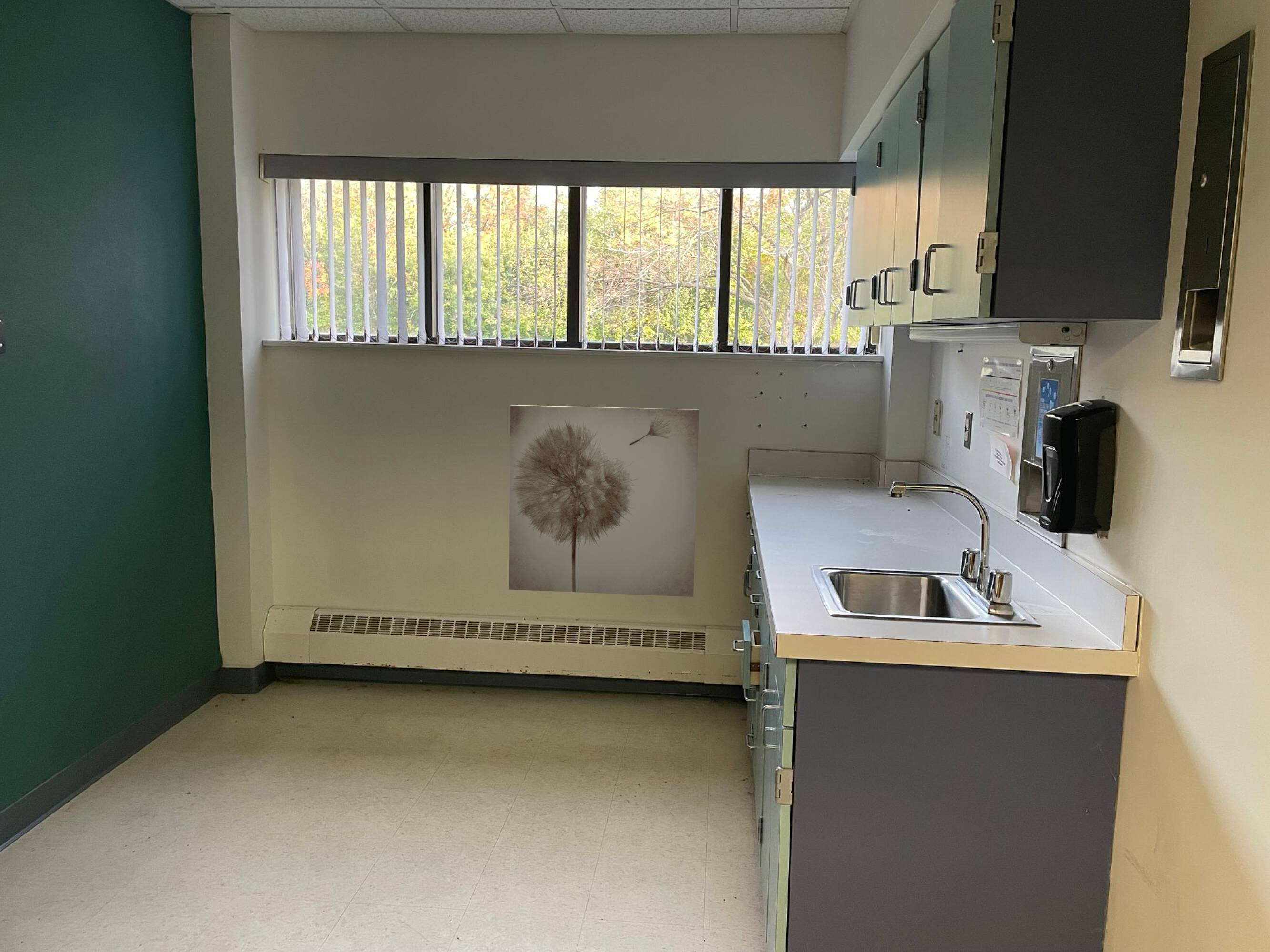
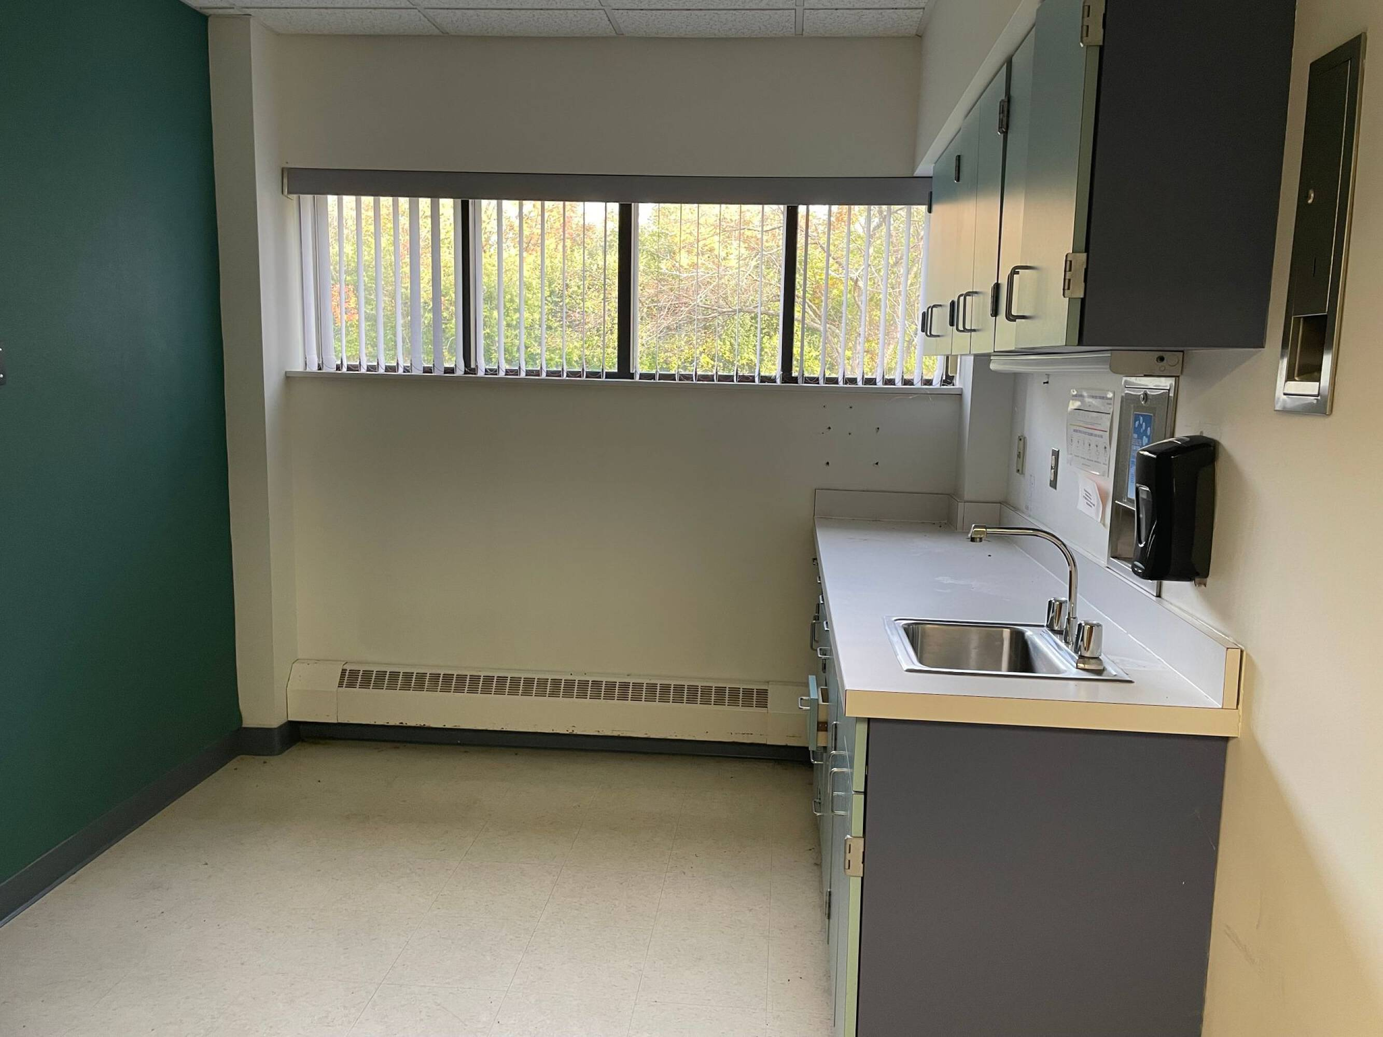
- wall art [509,405,700,597]
